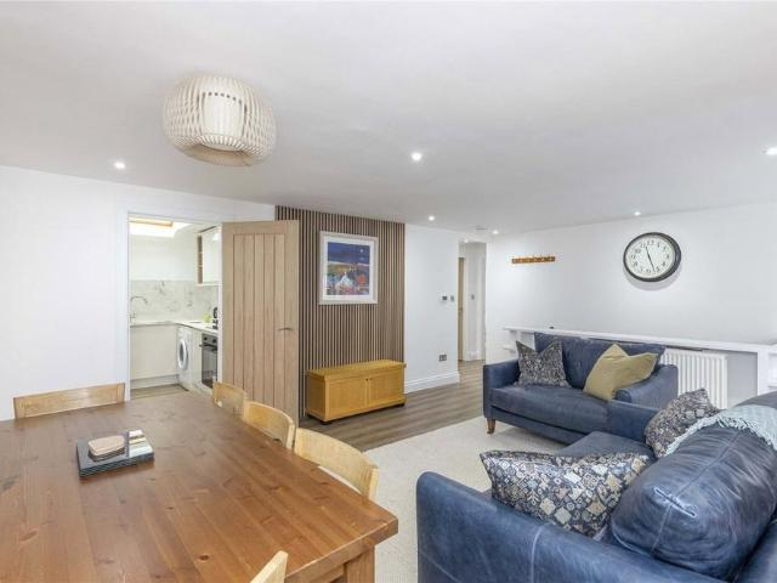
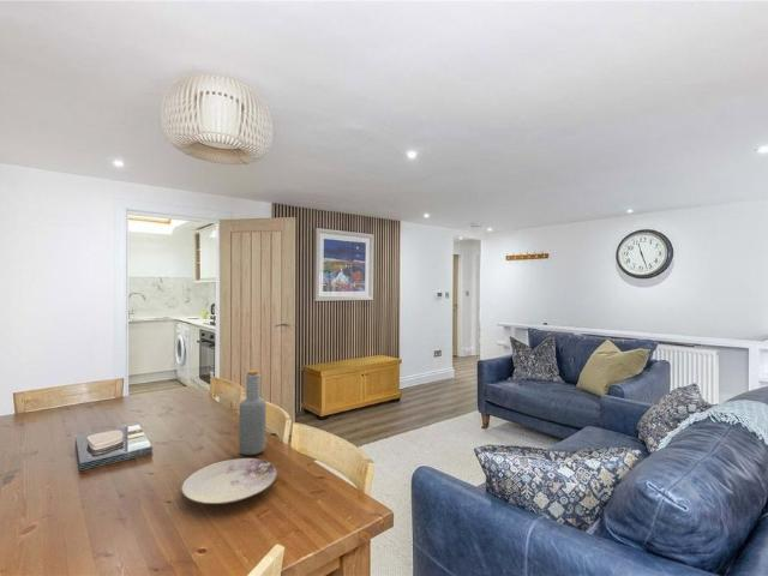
+ plate [180,457,278,505]
+ bottle [238,368,268,456]
